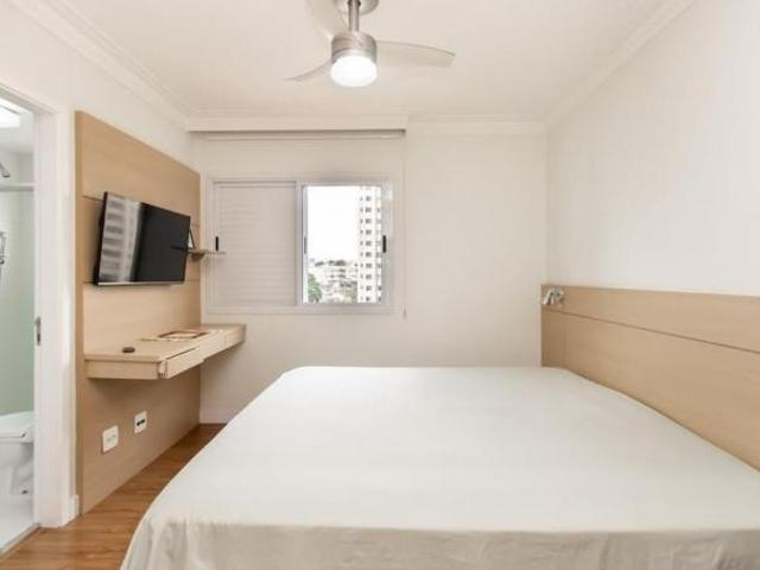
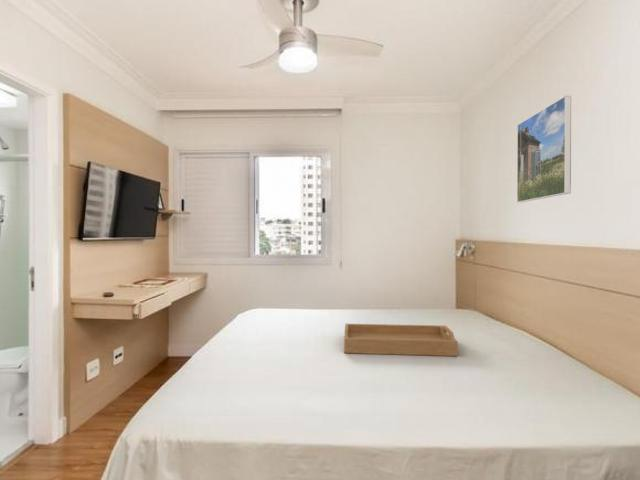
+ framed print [516,95,572,203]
+ serving tray [343,323,459,357]
